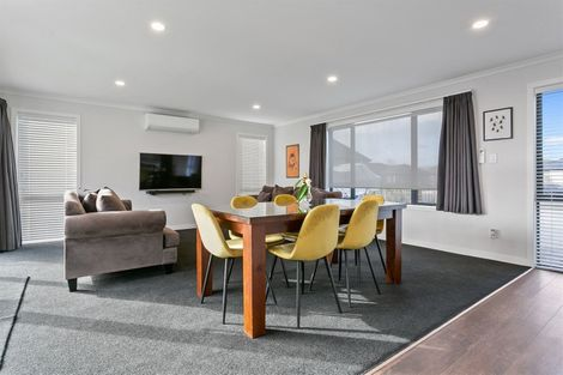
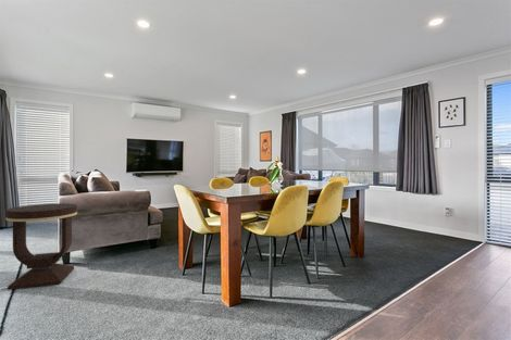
+ side table [4,202,78,291]
